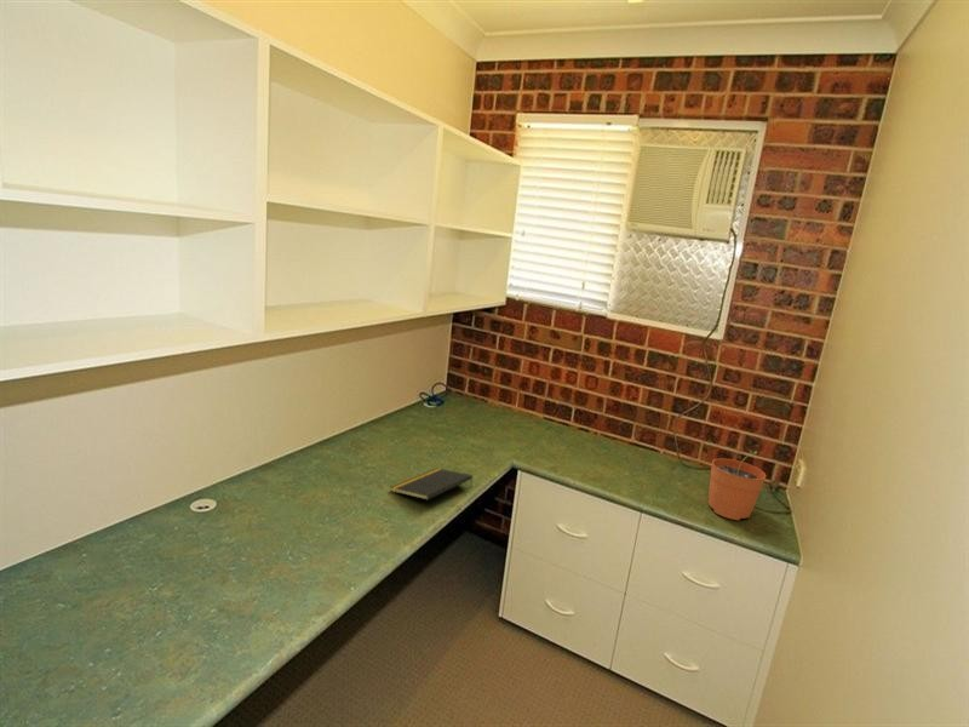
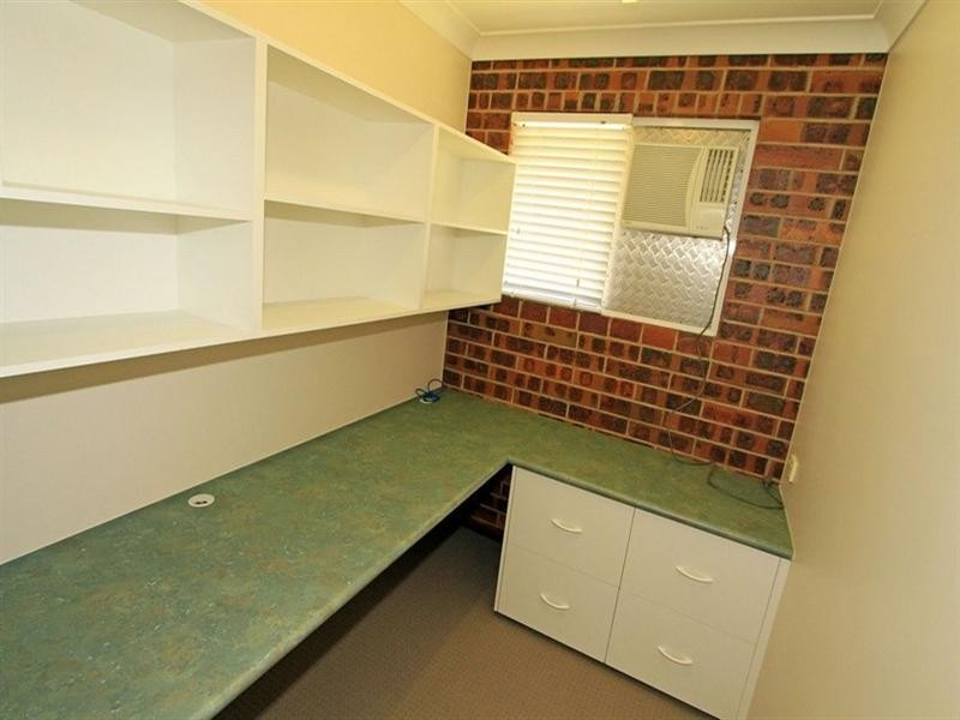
- plant pot [707,450,767,521]
- notepad [390,466,474,502]
